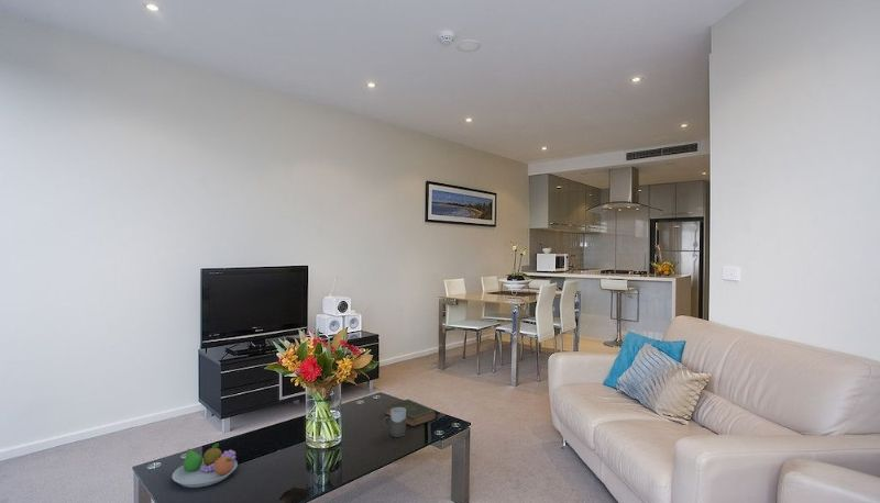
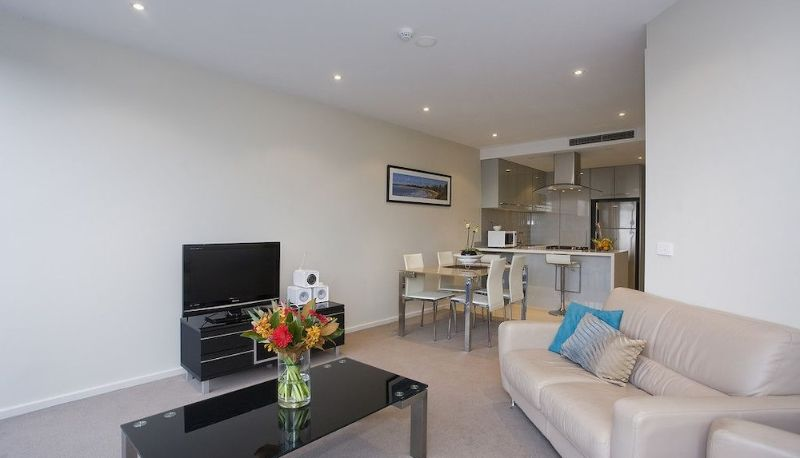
- book [384,399,439,427]
- fruit bowl [170,443,239,489]
- mug [382,407,407,438]
